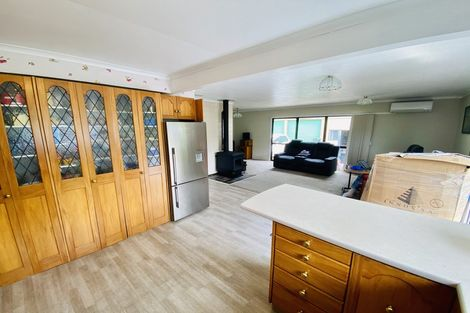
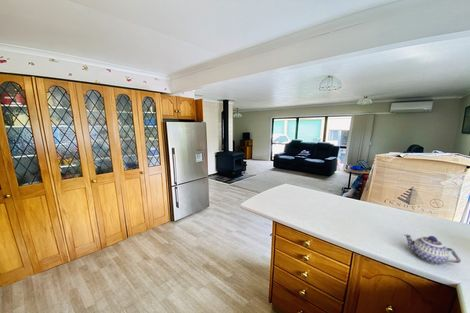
+ teapot [402,233,462,265]
